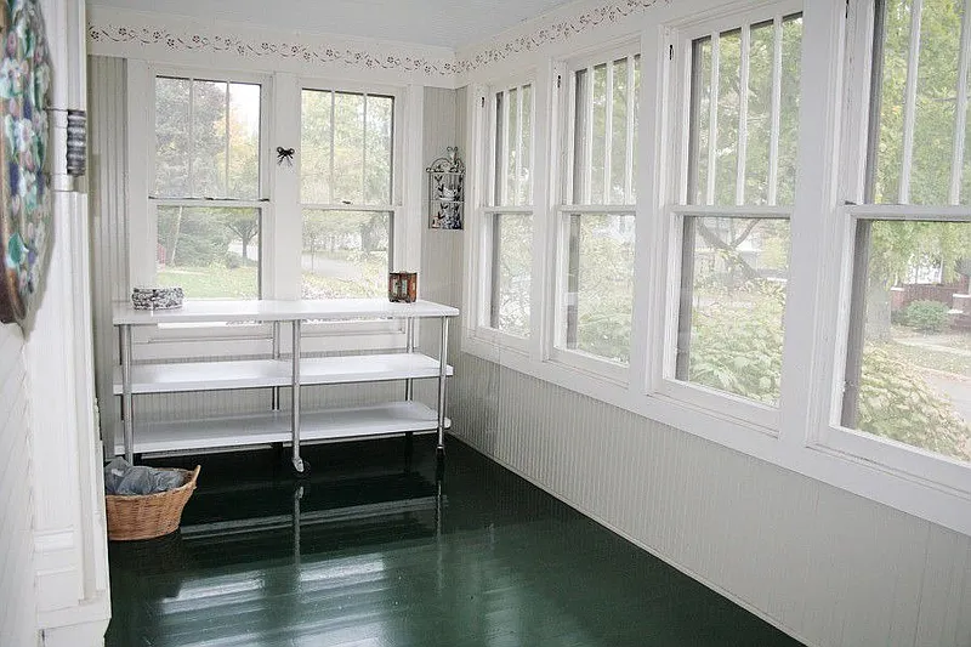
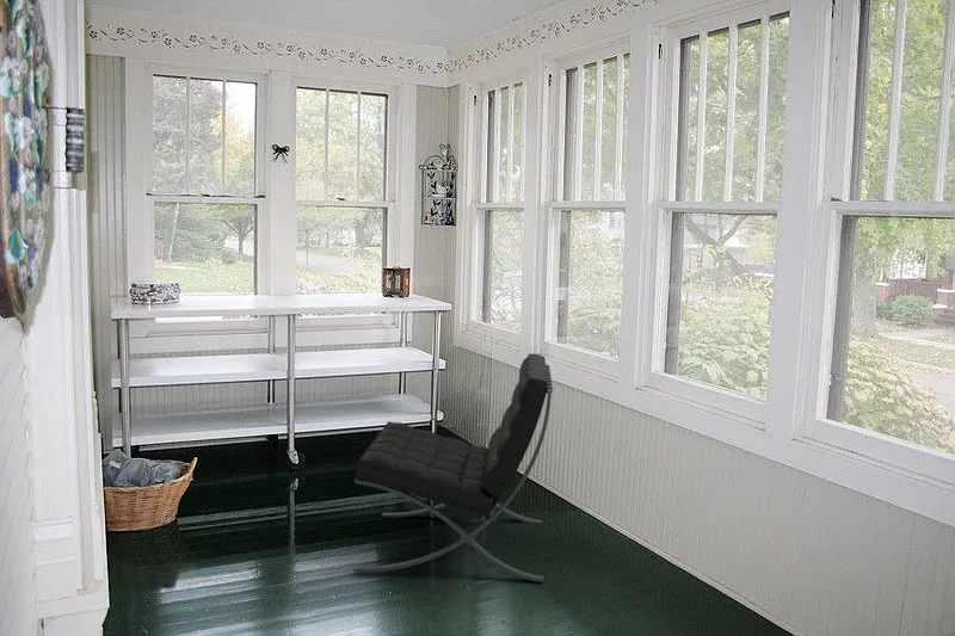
+ lounge chair [352,352,554,583]
